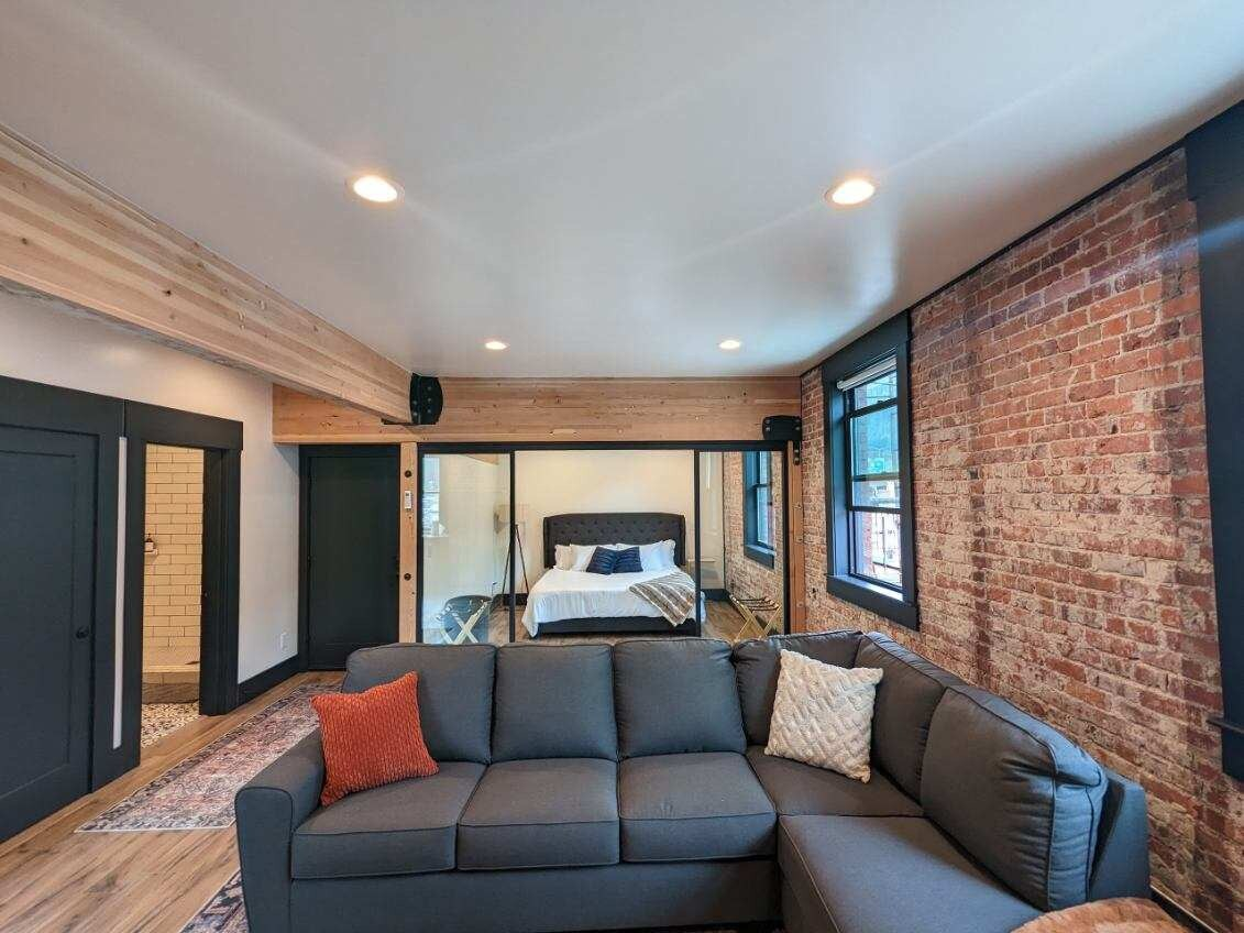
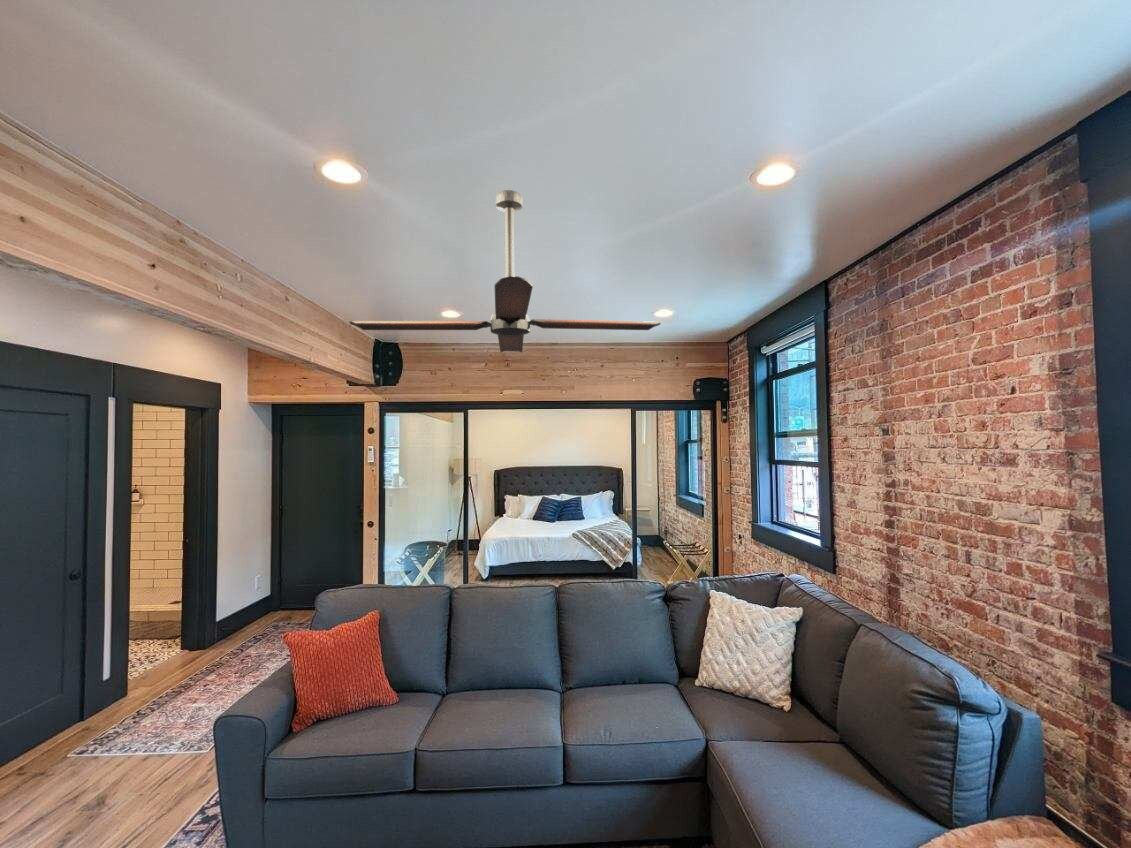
+ ceiling fan [348,189,662,354]
